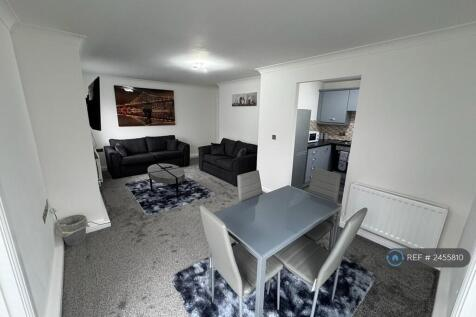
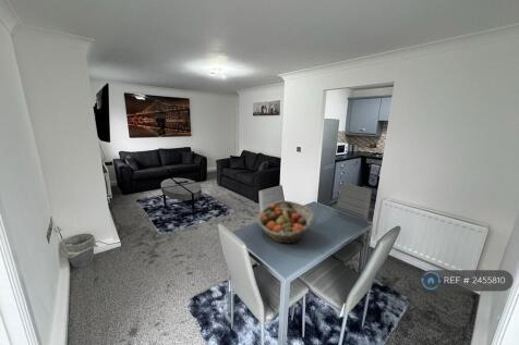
+ fruit basket [256,199,315,244]
